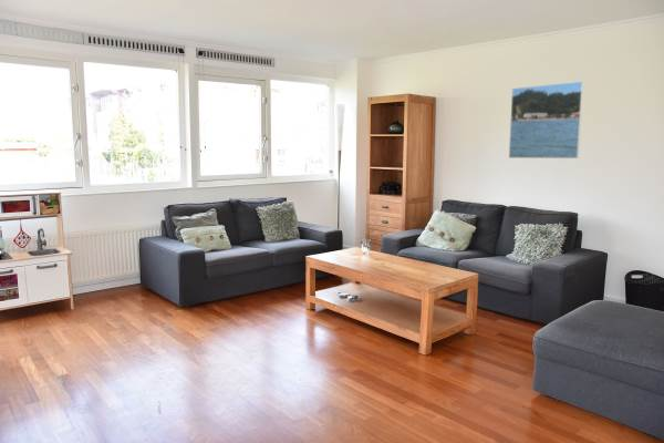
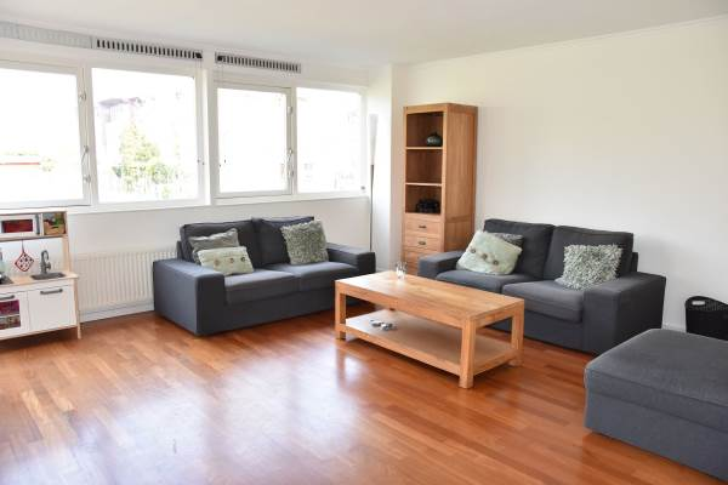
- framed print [508,80,585,159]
